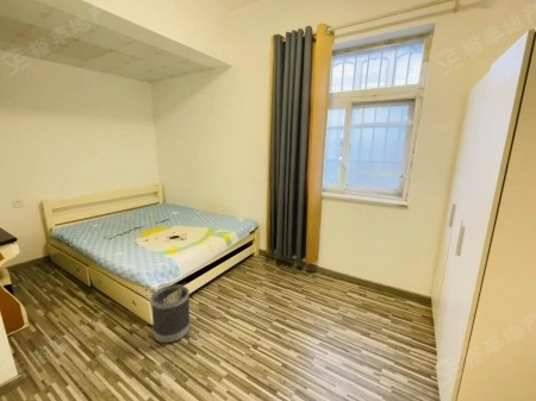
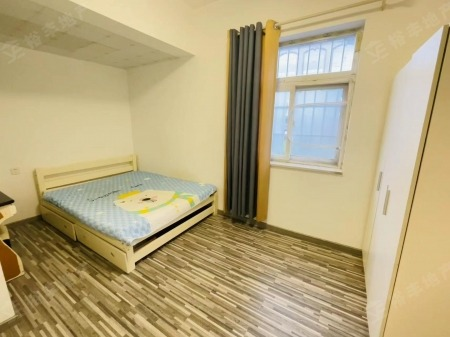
- wastebasket [149,283,192,344]
